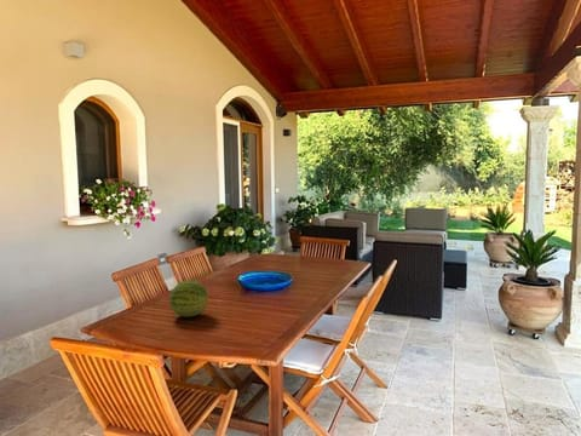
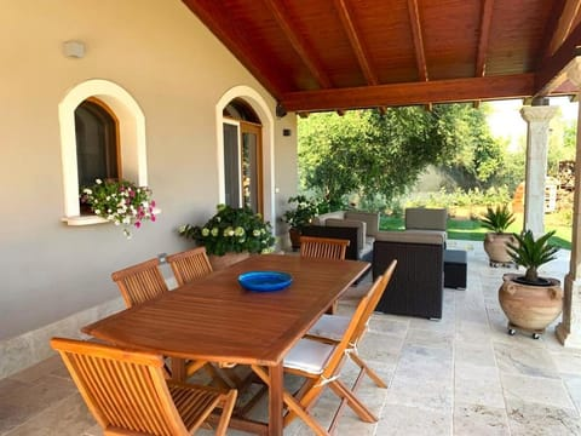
- fruit [168,279,209,319]
